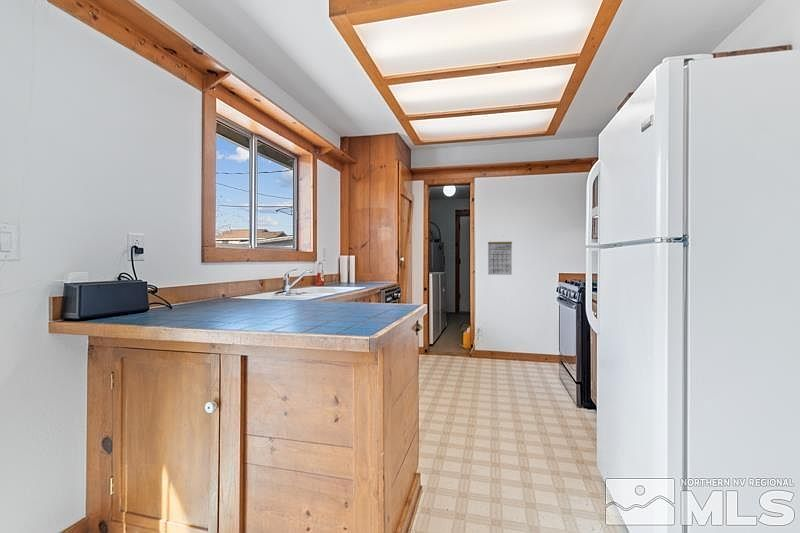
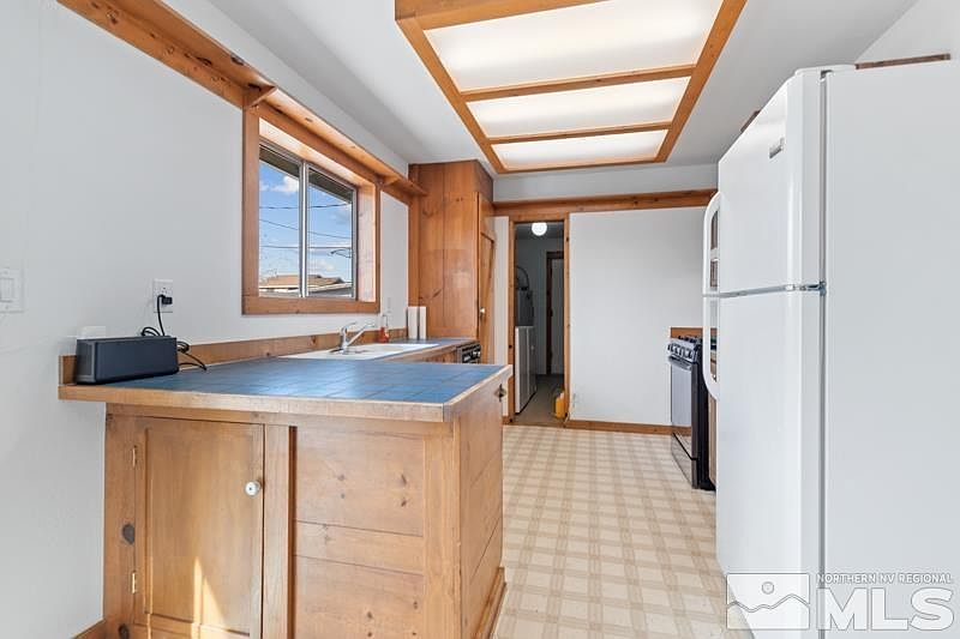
- calendar [487,235,513,276]
